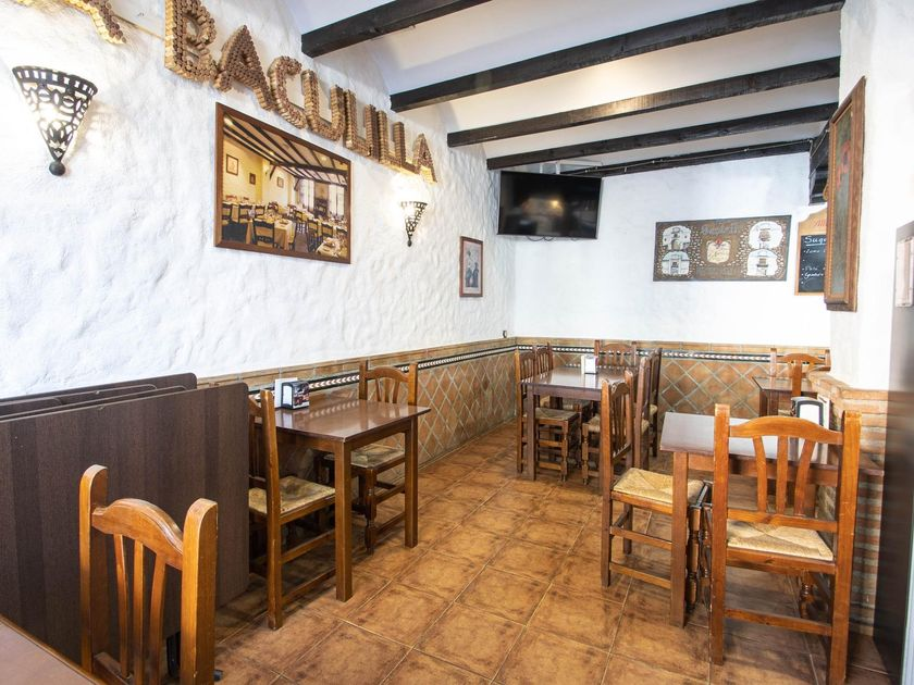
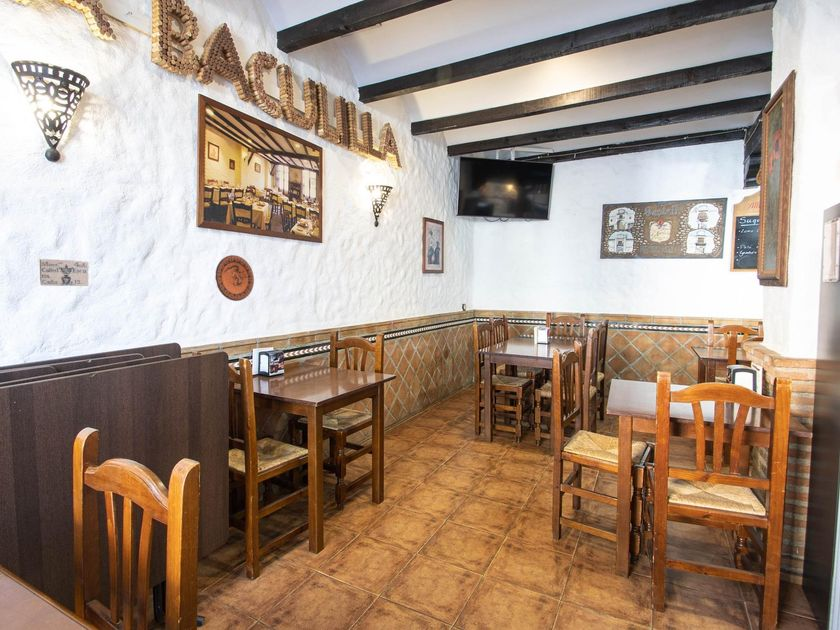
+ decorative plate [214,254,255,302]
+ ceramic tile [39,258,90,287]
